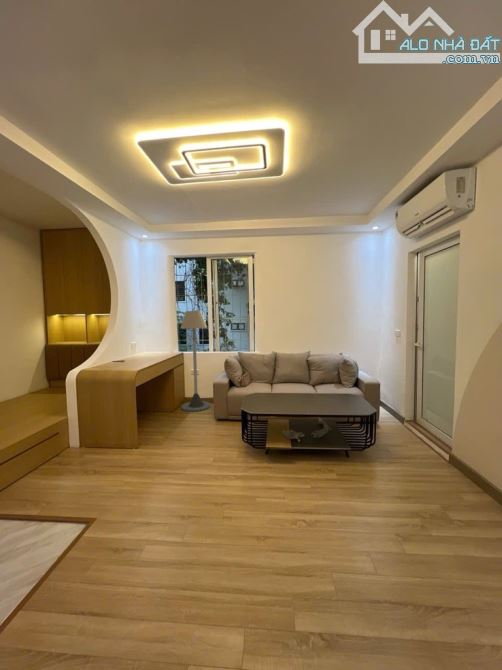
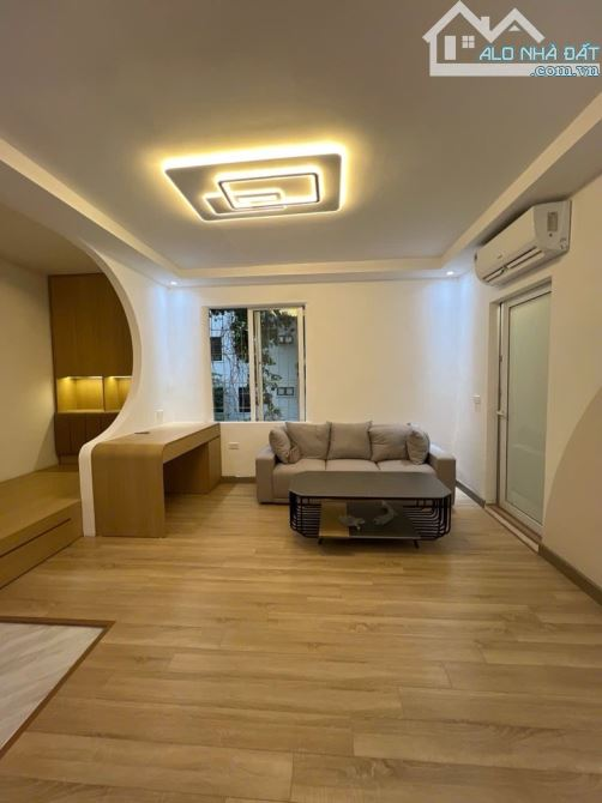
- floor lamp [180,310,212,413]
